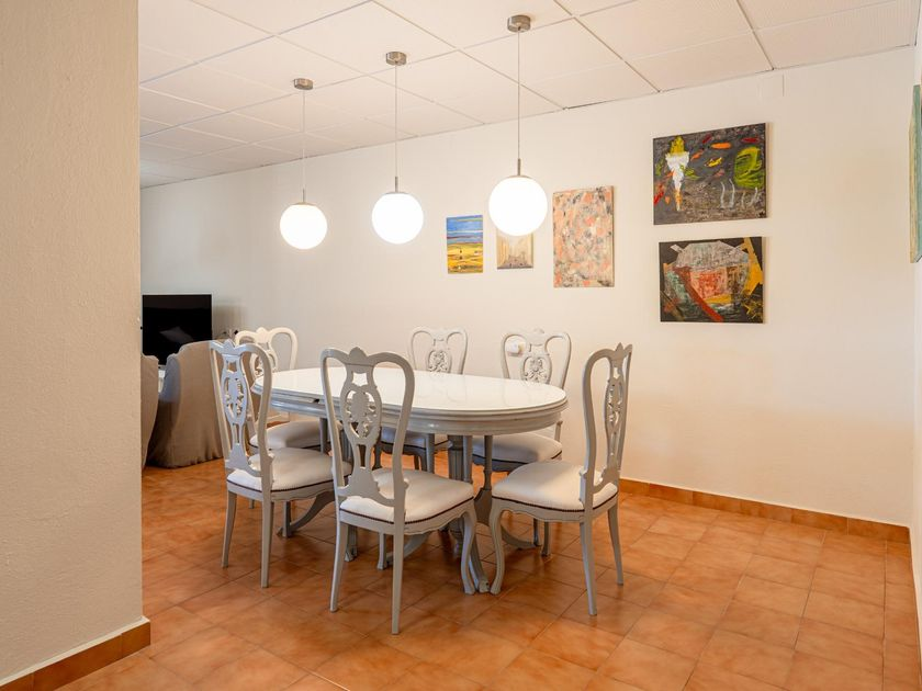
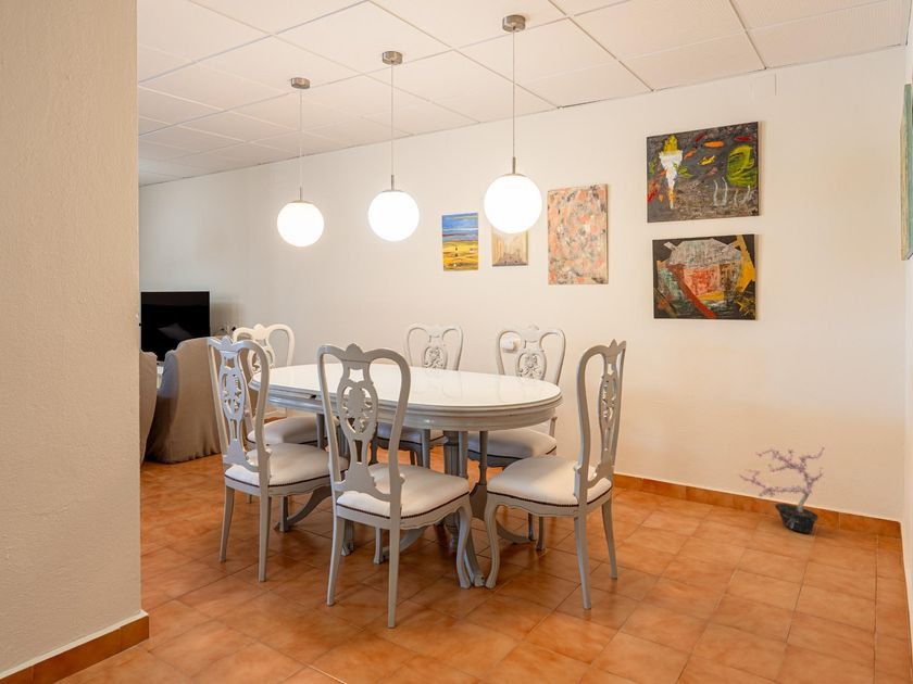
+ potted plant [737,445,827,534]
